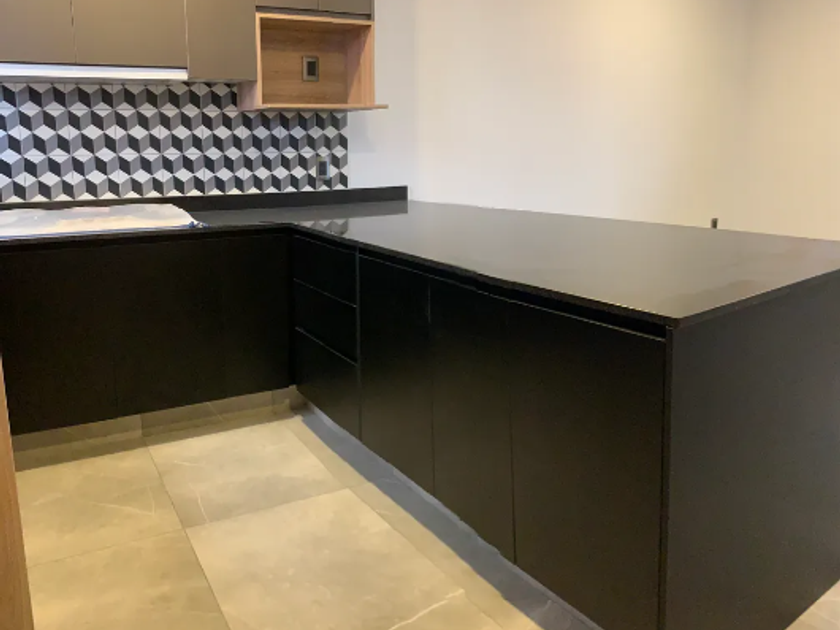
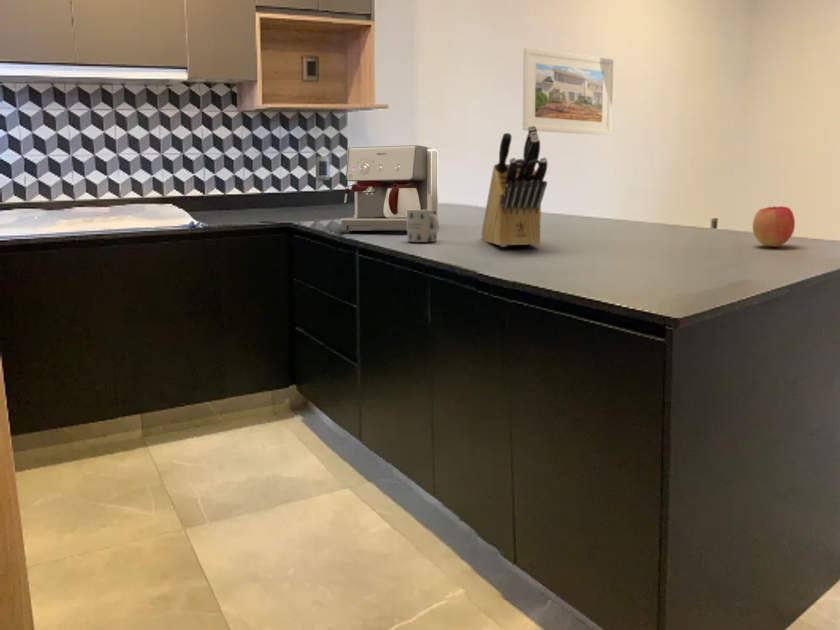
+ mug [406,210,440,243]
+ knife block [481,125,549,248]
+ apple [752,205,796,248]
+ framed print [522,47,614,137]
+ coffee maker [340,144,439,232]
